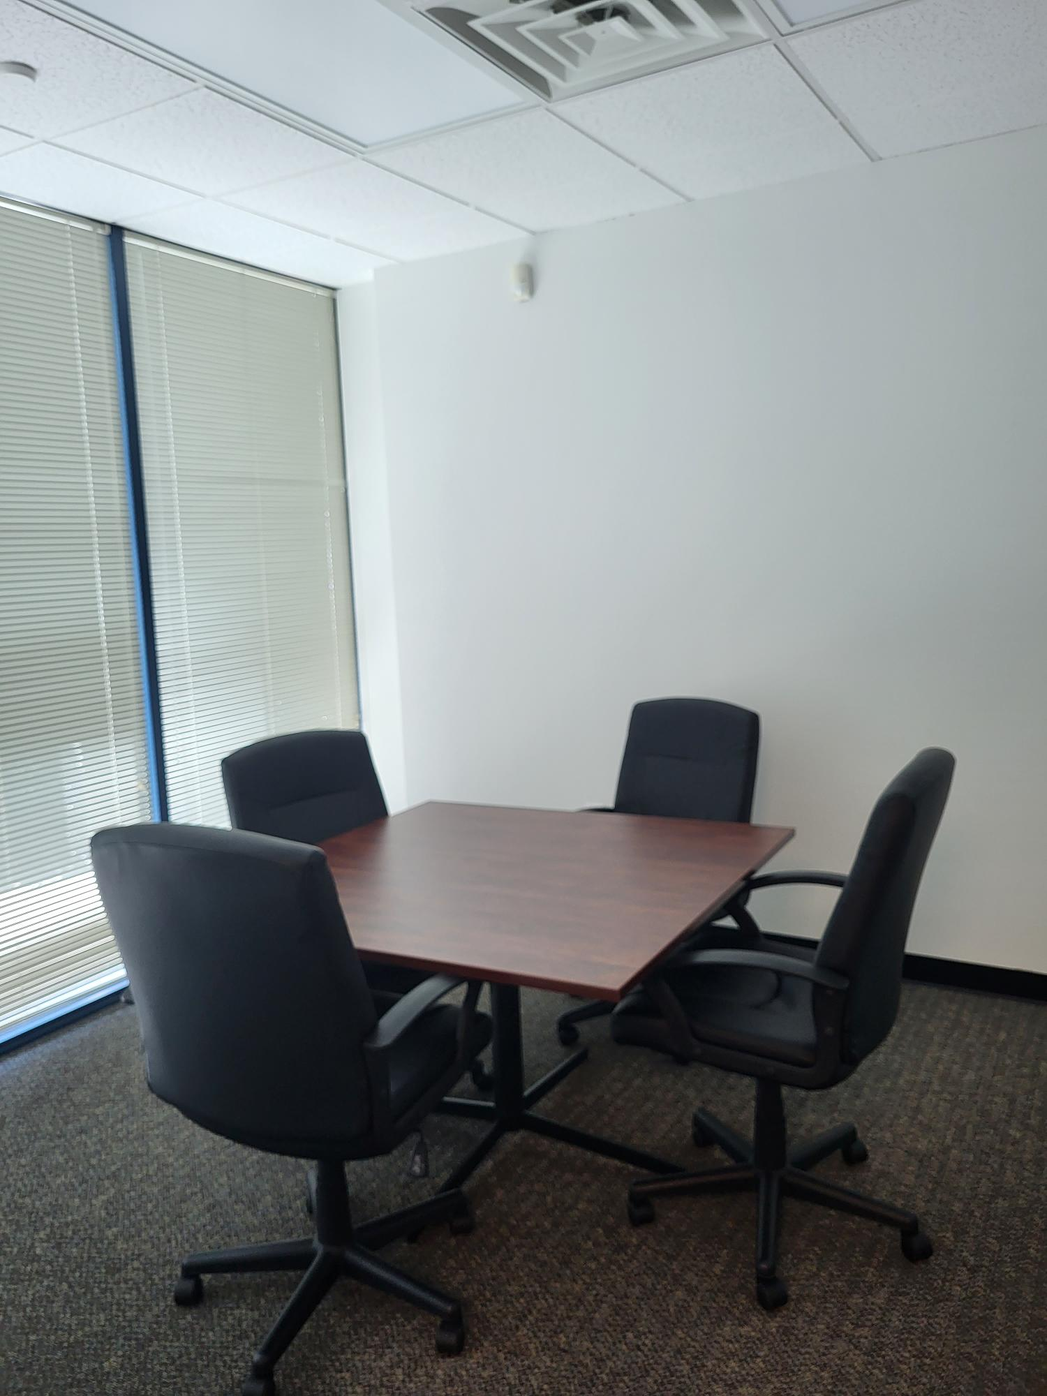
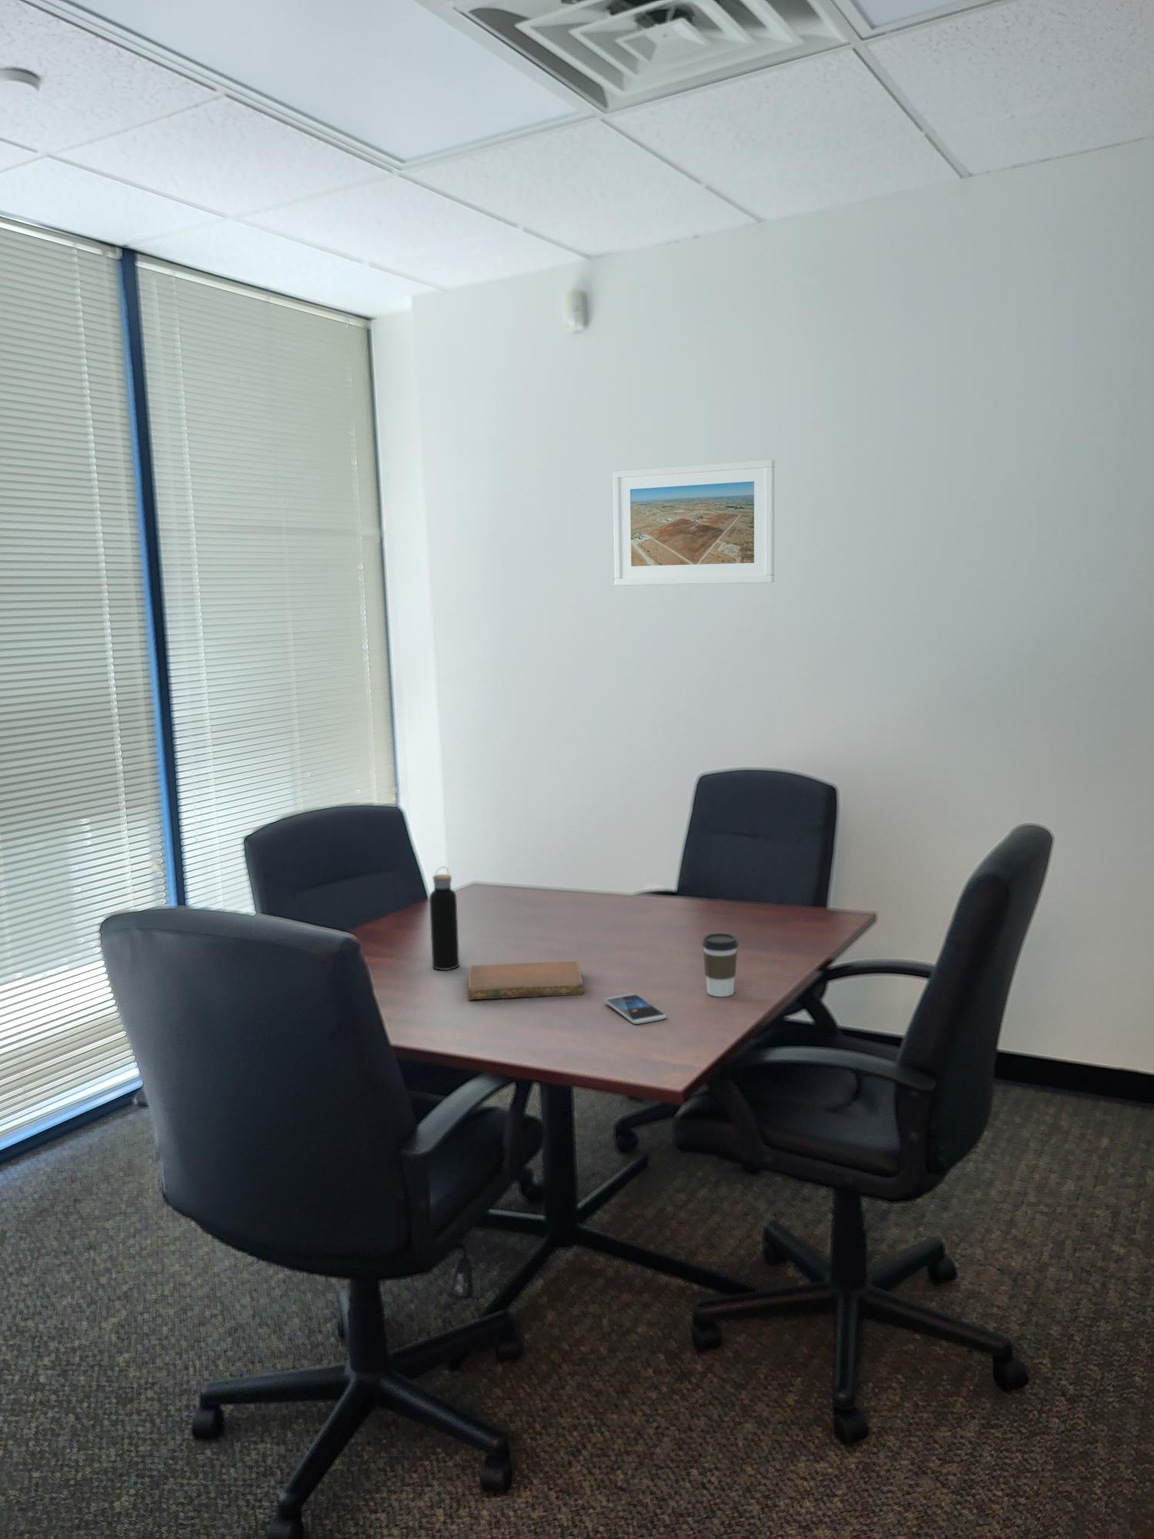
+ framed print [612,458,776,587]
+ coffee cup [702,933,739,999]
+ notebook [467,960,584,1000]
+ smartphone [604,992,668,1025]
+ water bottle [429,865,461,971]
